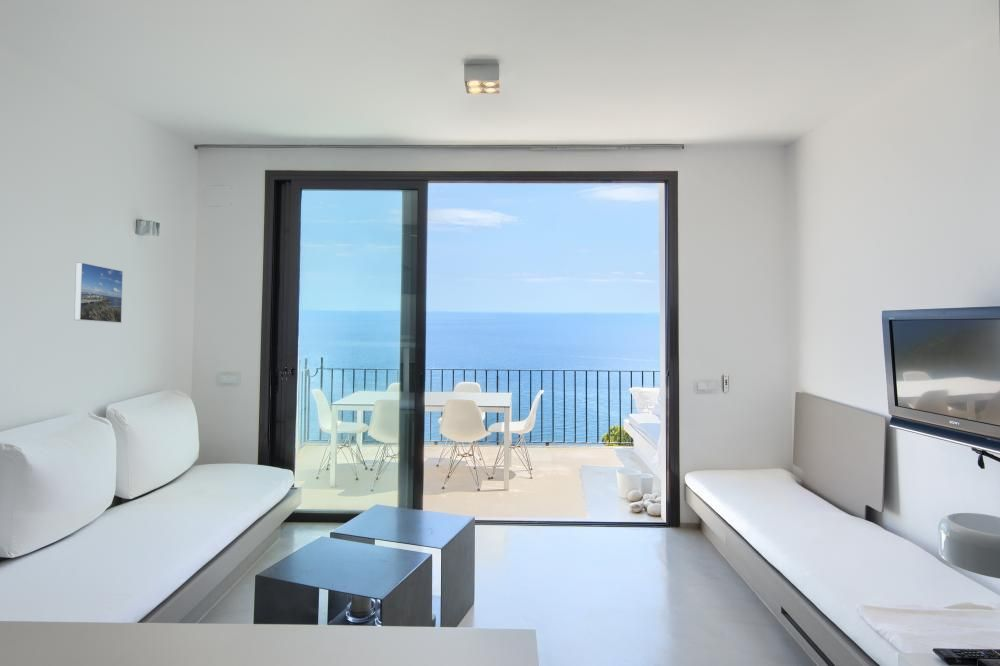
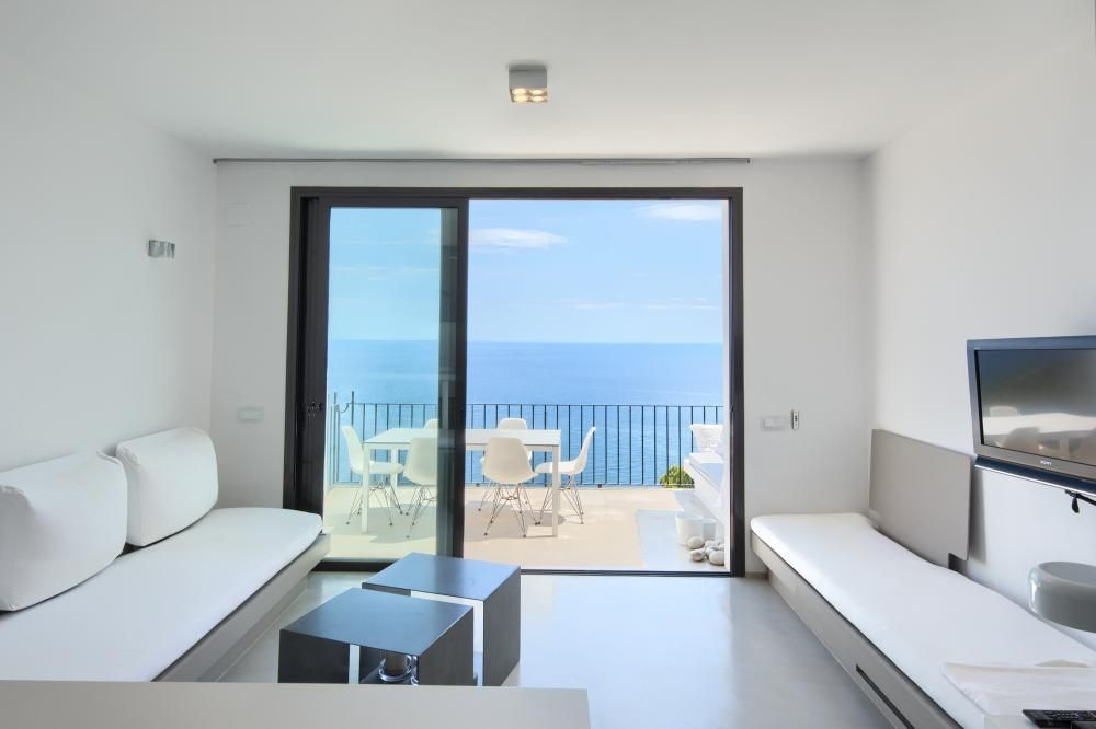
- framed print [73,261,124,324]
